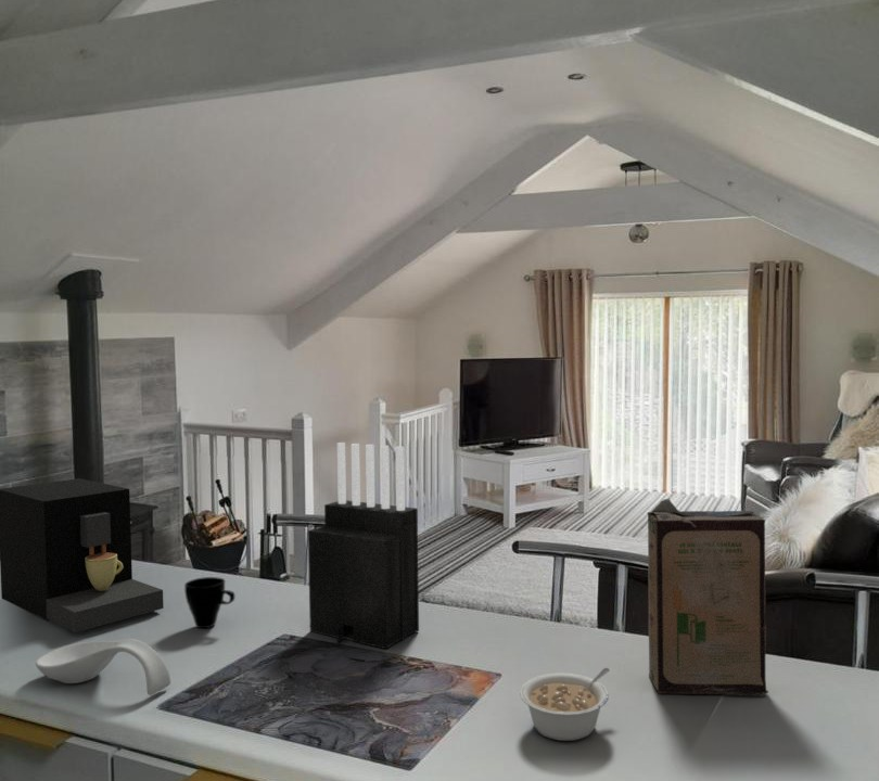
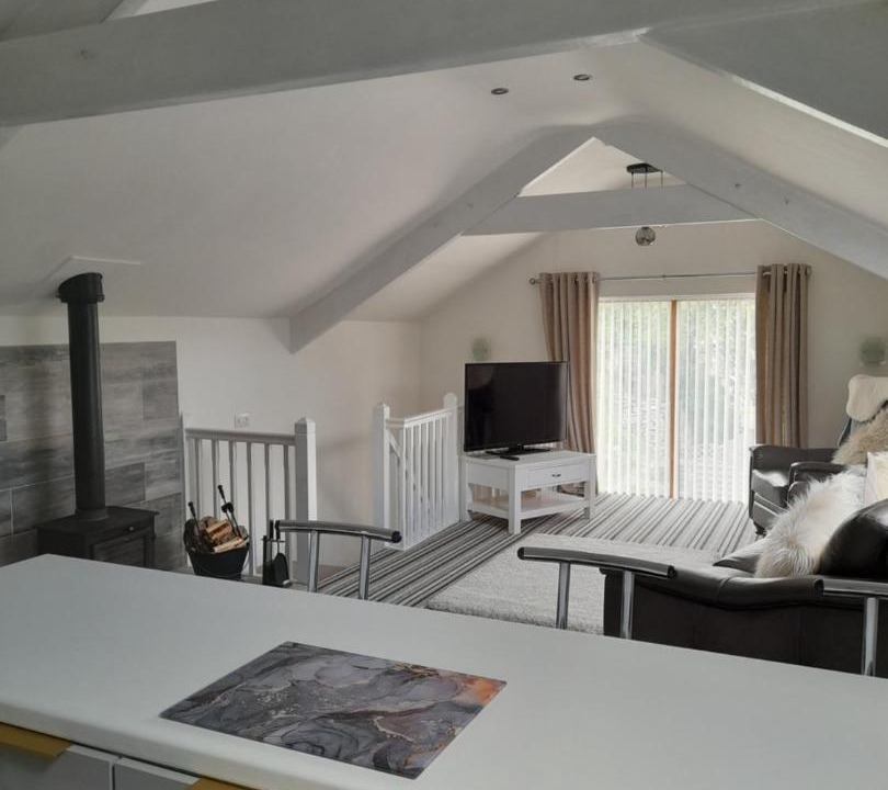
- spoon rest [35,638,171,696]
- coffee maker [0,477,165,633]
- knife block [307,441,420,650]
- cereal box [647,498,769,697]
- cup [183,576,235,629]
- legume [519,667,612,742]
